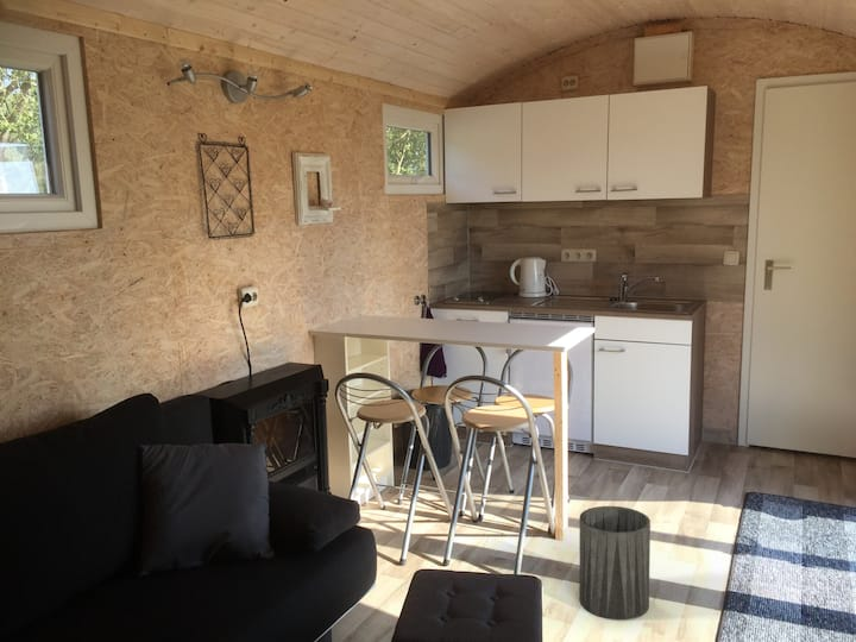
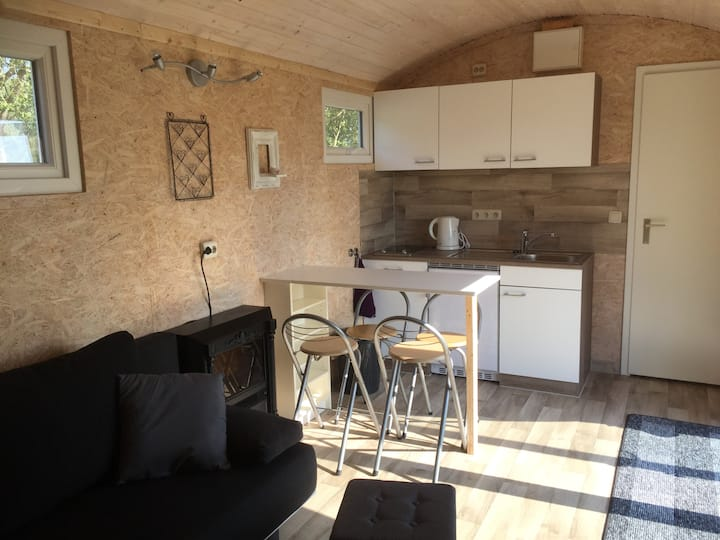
- trash can [579,505,652,621]
